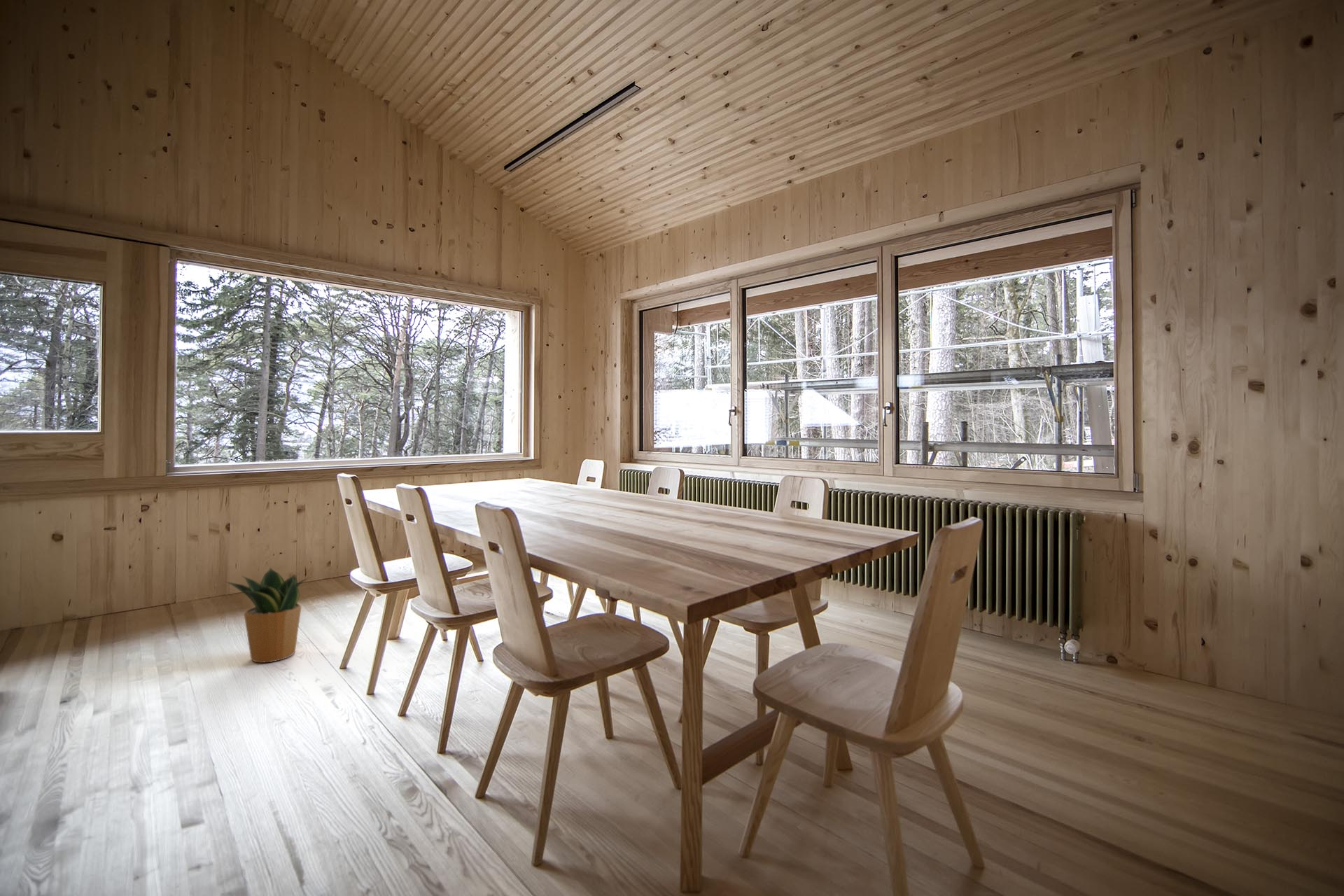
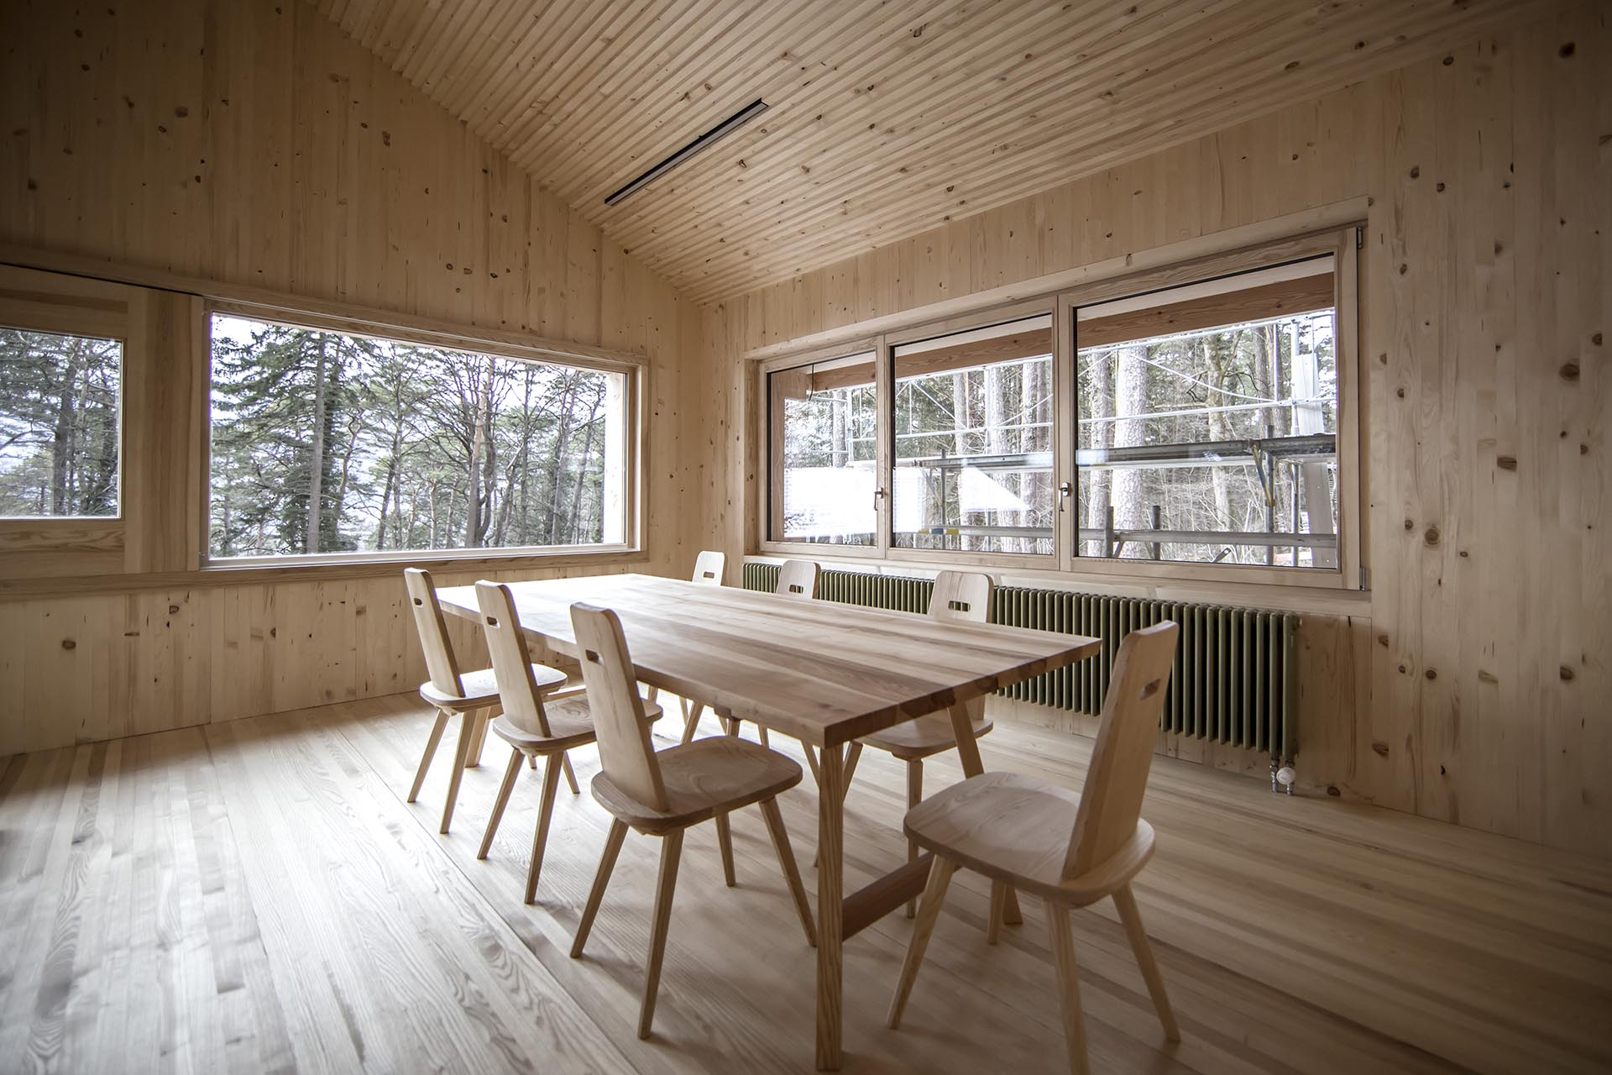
- potted plant [225,567,311,664]
